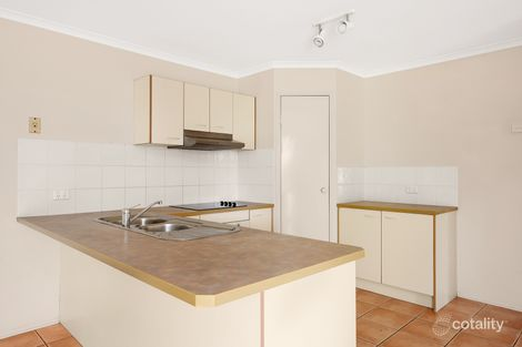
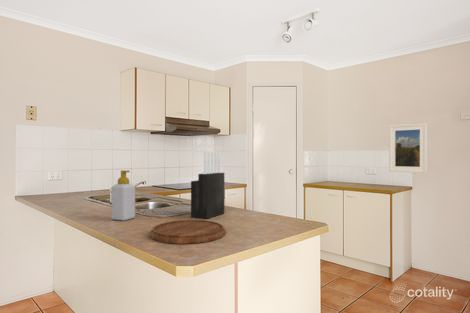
+ soap bottle [111,169,136,221]
+ knife block [190,151,225,220]
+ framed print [388,122,428,174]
+ cutting board [149,219,227,245]
